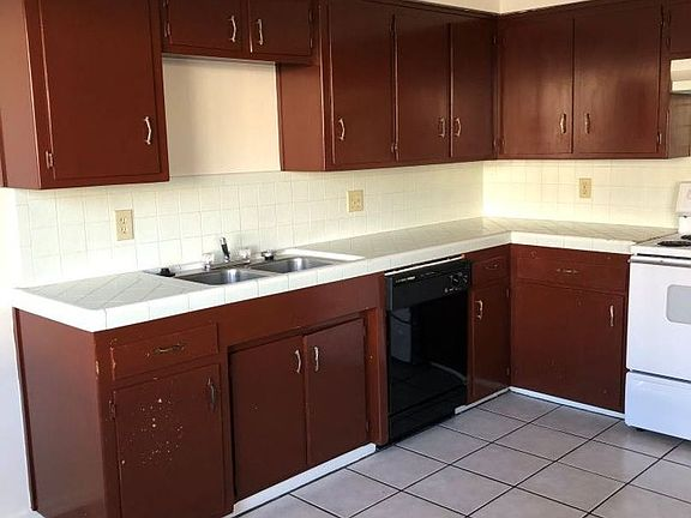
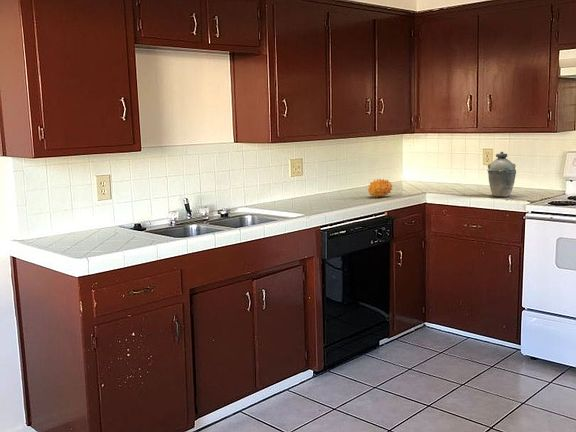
+ fruit [367,178,393,198]
+ kettle [486,151,517,198]
